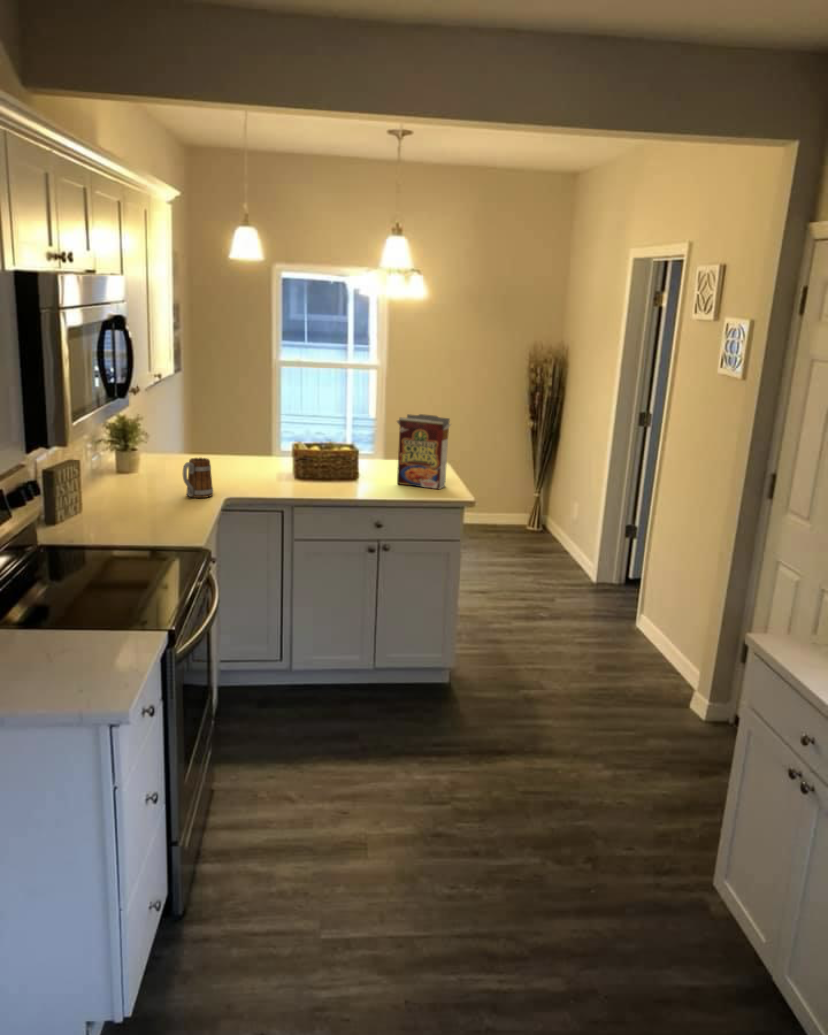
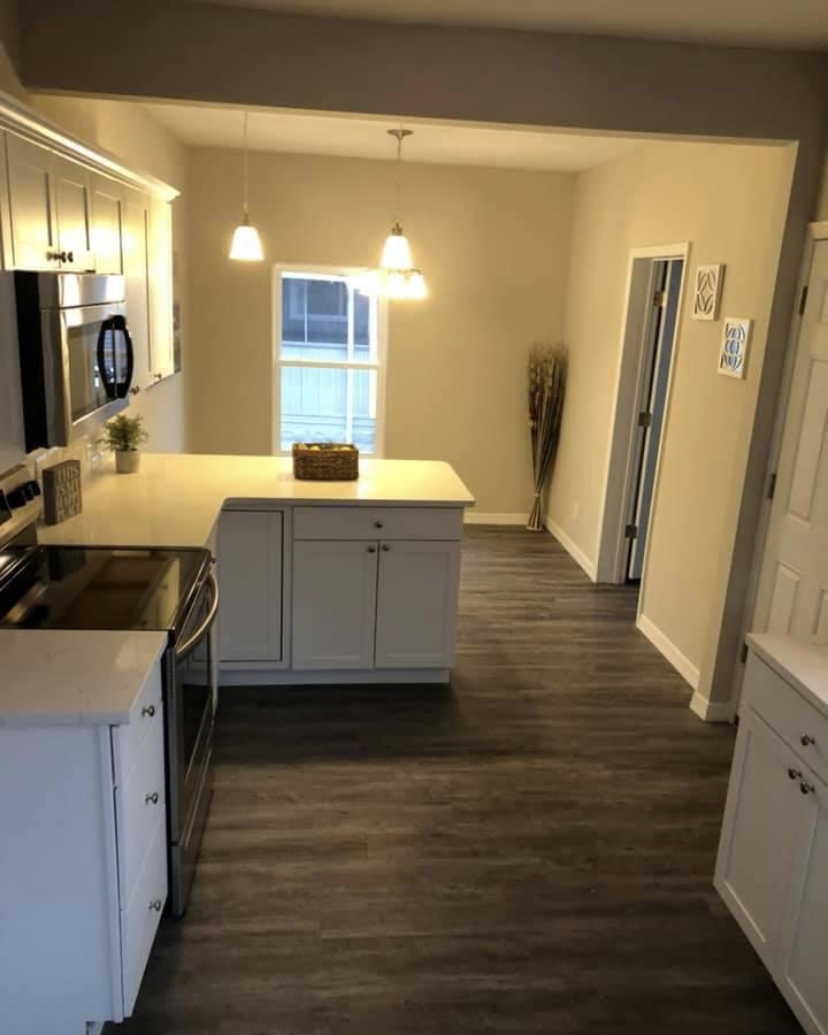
- cereal box [395,413,452,491]
- mug [182,457,214,499]
